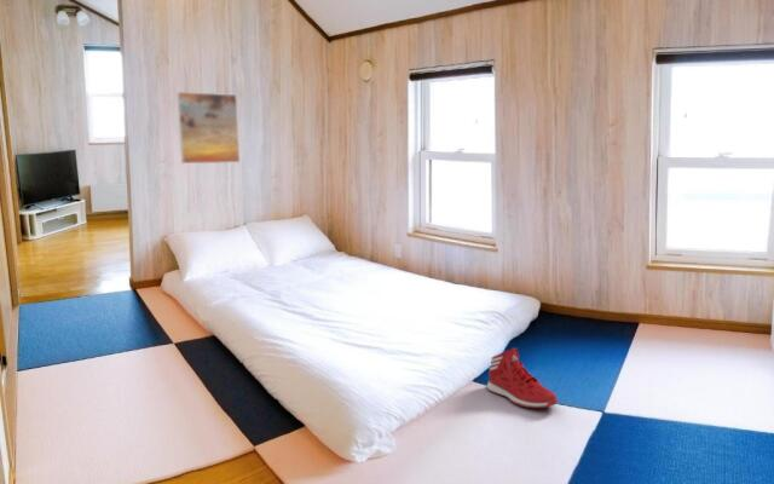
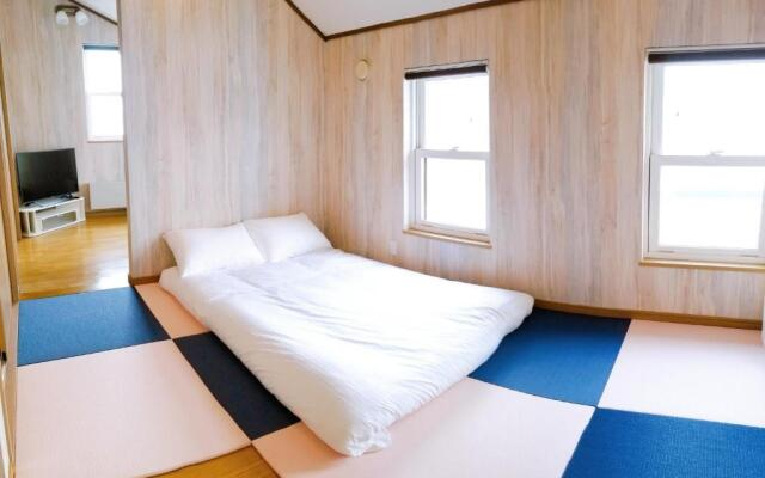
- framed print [175,91,241,165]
- sneaker [486,347,559,409]
